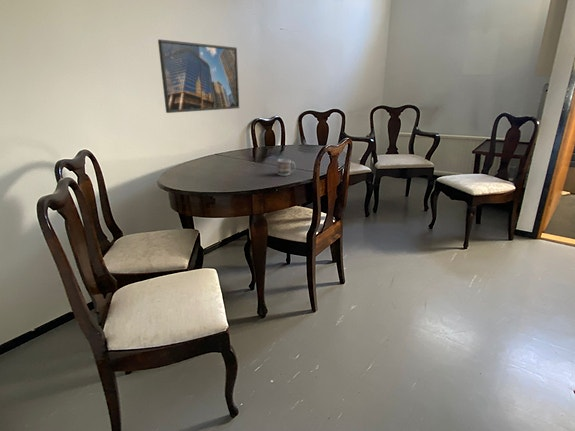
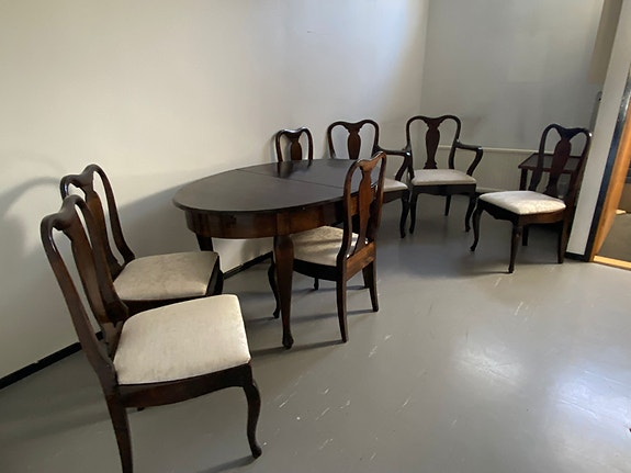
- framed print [157,38,240,114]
- cup [276,158,297,176]
